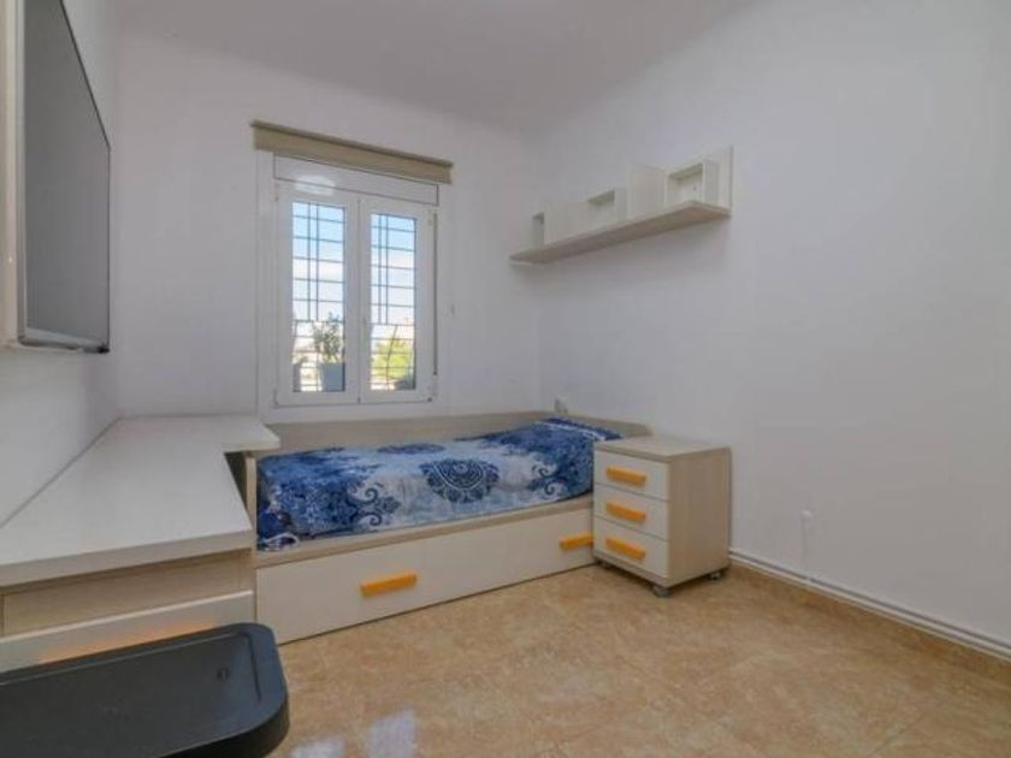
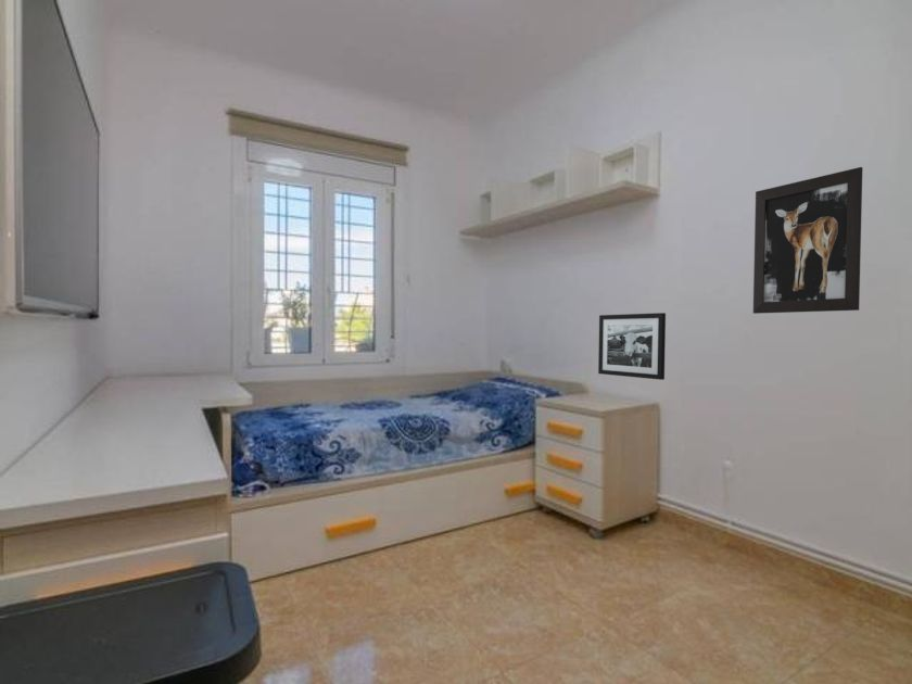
+ wall art [752,166,863,315]
+ picture frame [597,312,667,381]
